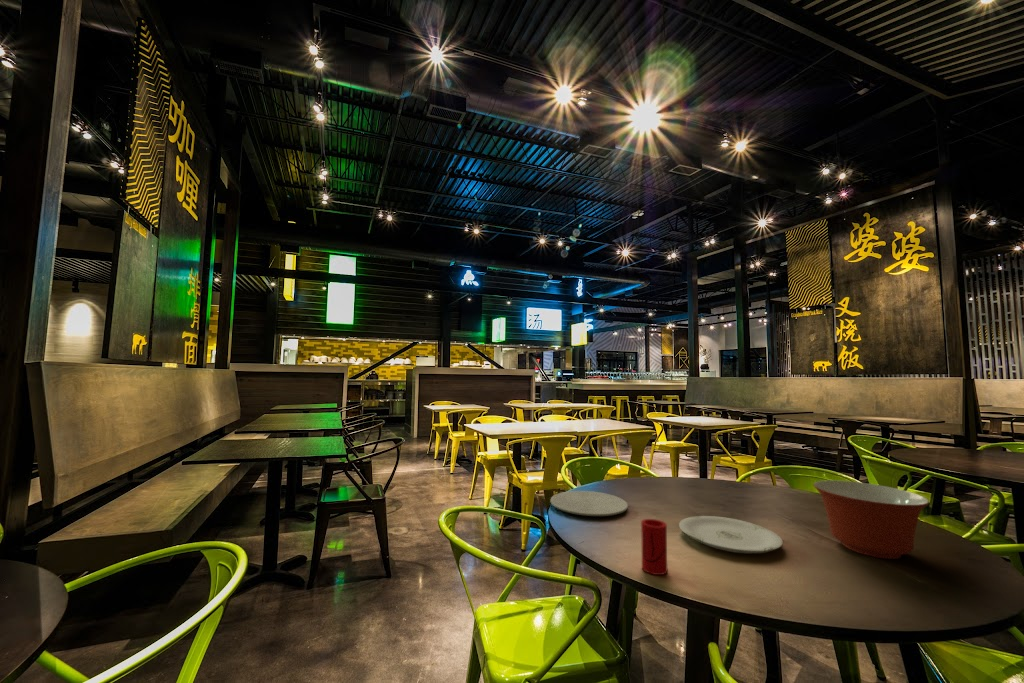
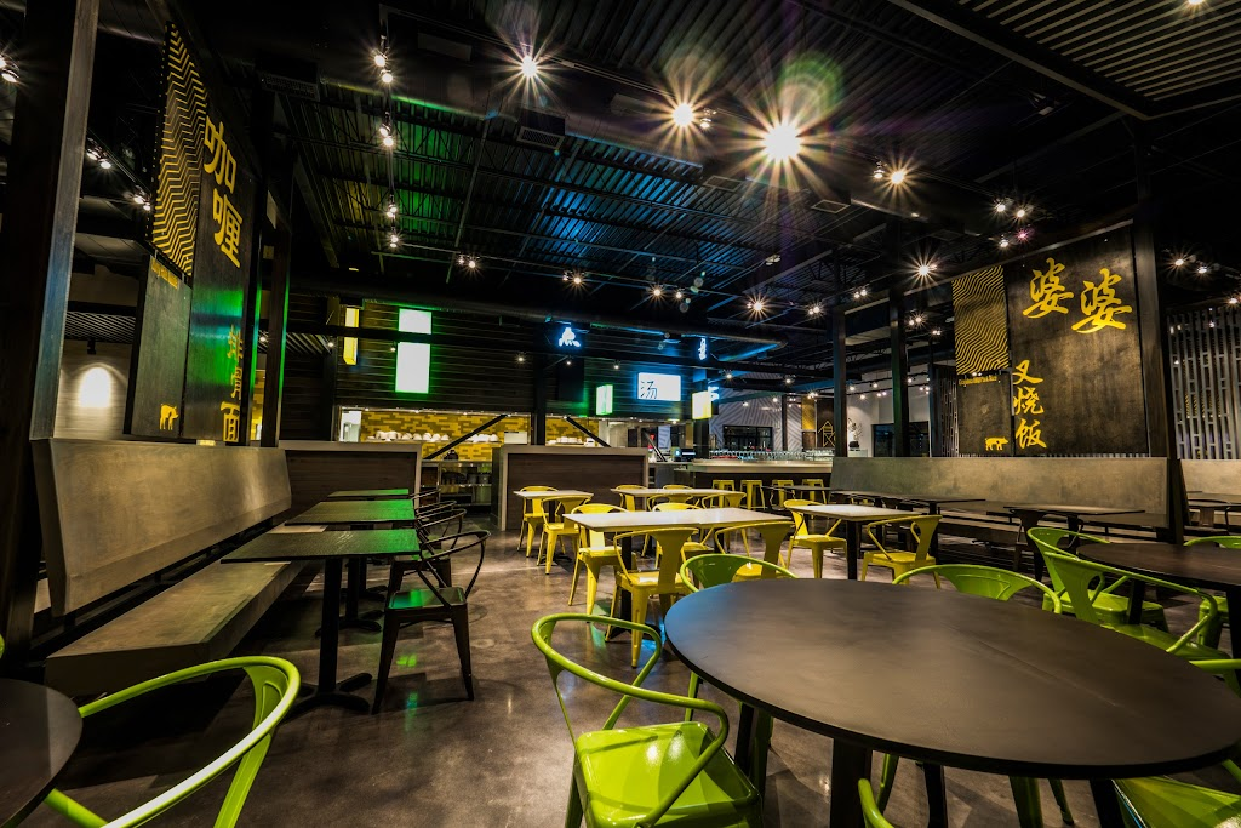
- mixing bowl [812,479,931,560]
- cup [640,518,668,576]
- plate [549,490,629,517]
- plate [678,515,784,555]
